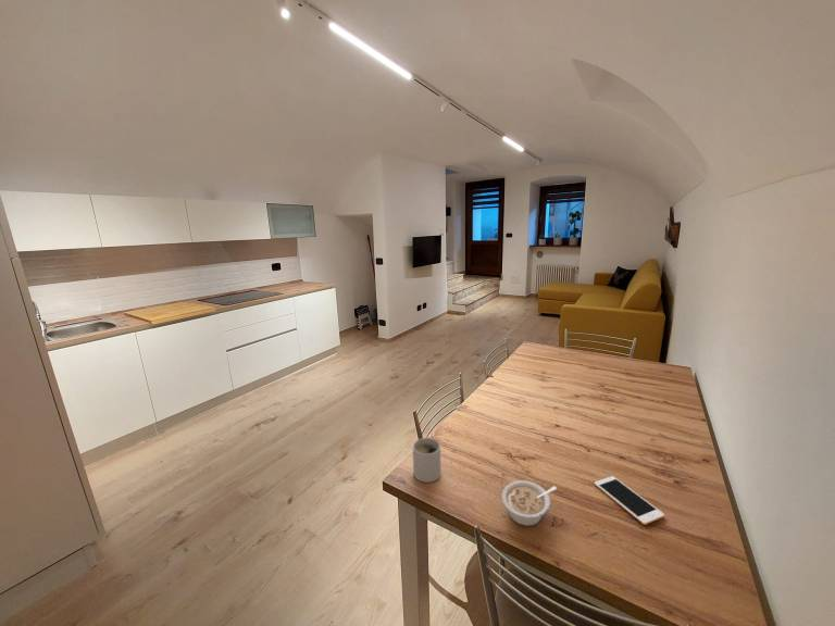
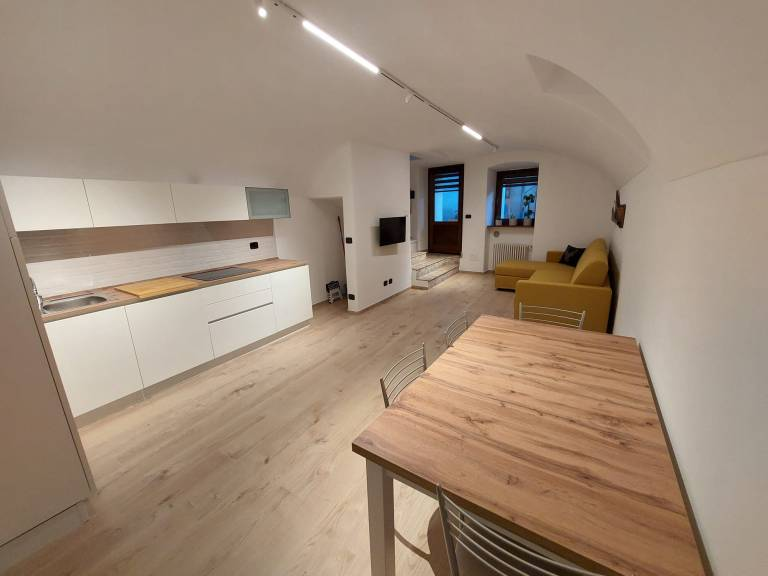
- cell phone [594,475,665,526]
- legume [501,479,558,527]
- mug [412,437,441,484]
